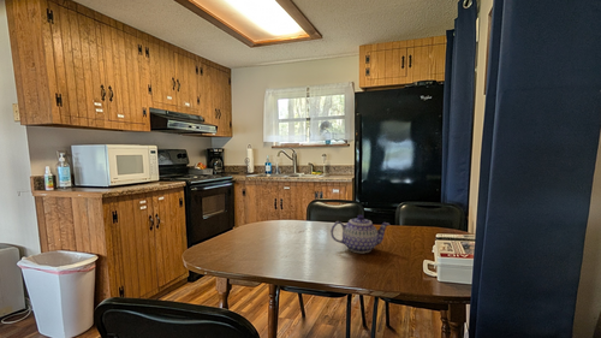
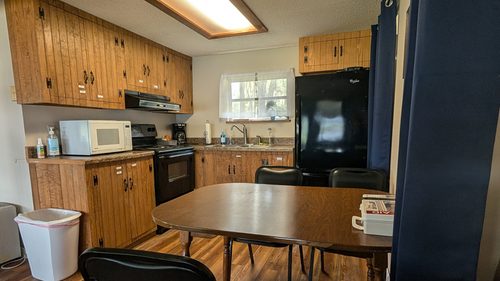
- teapot [329,214,391,254]
